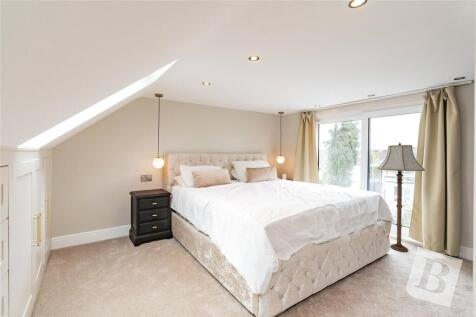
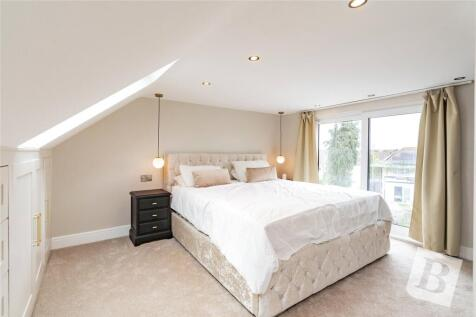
- floor lamp [377,141,426,253]
